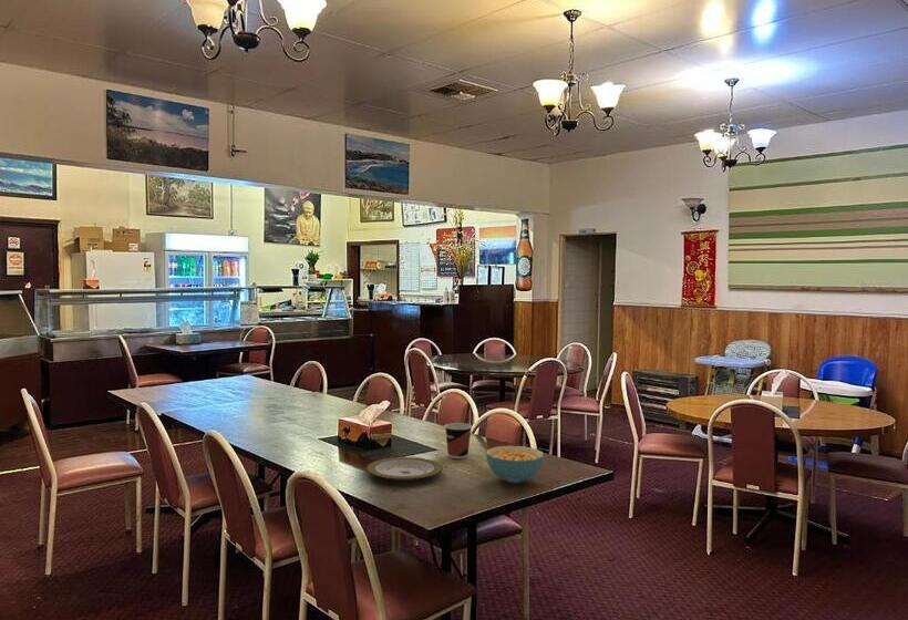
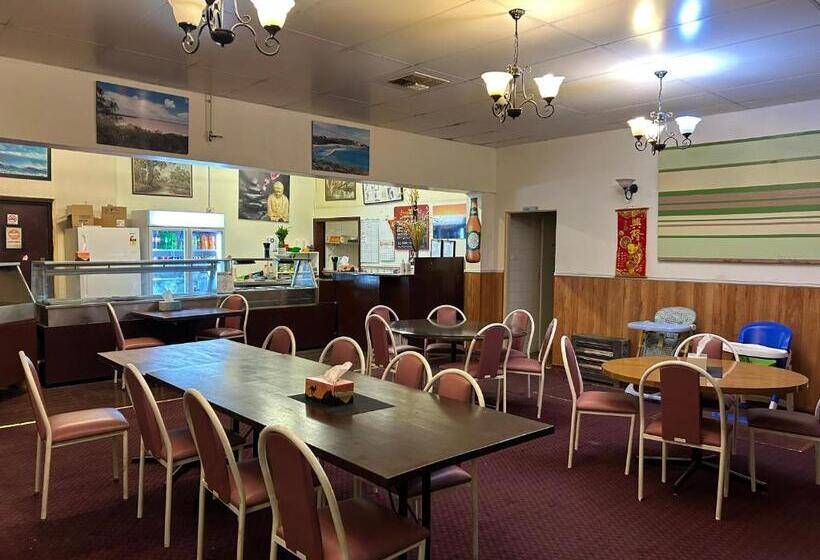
- plate [365,456,444,482]
- cereal bowl [485,445,544,485]
- cup [444,422,473,459]
